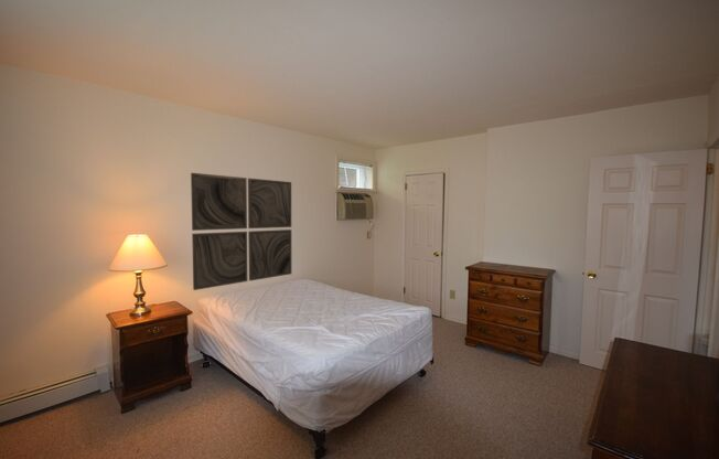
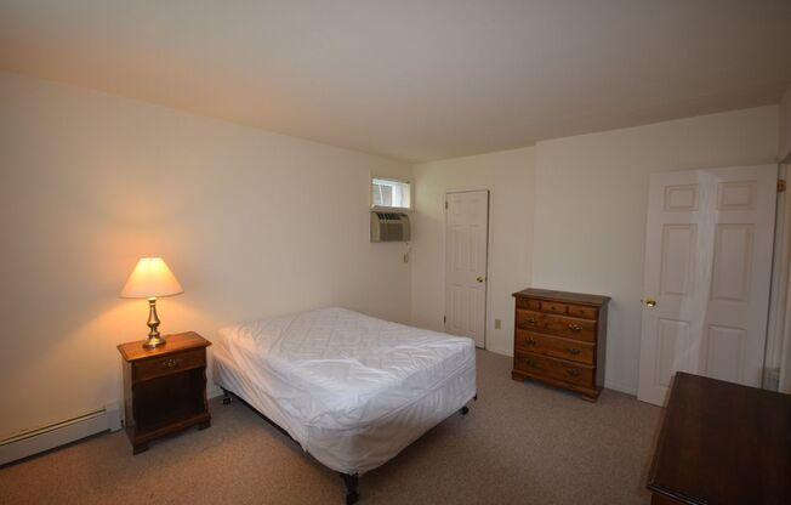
- wall art [190,172,292,291]
